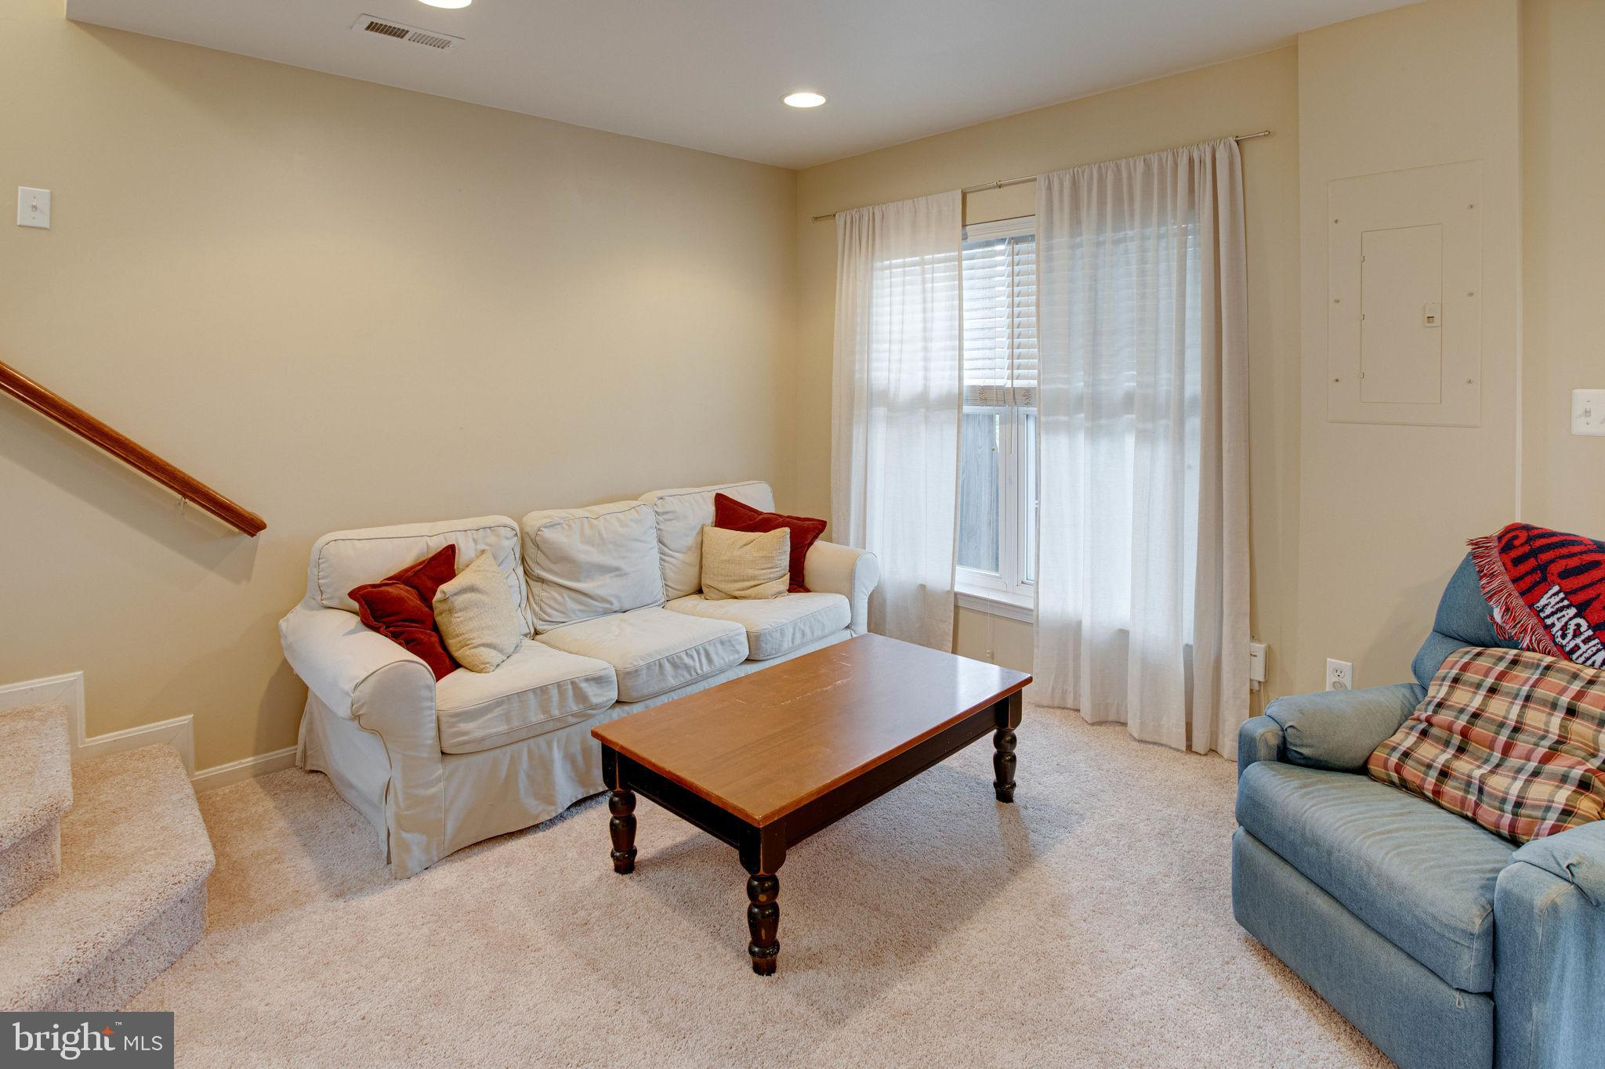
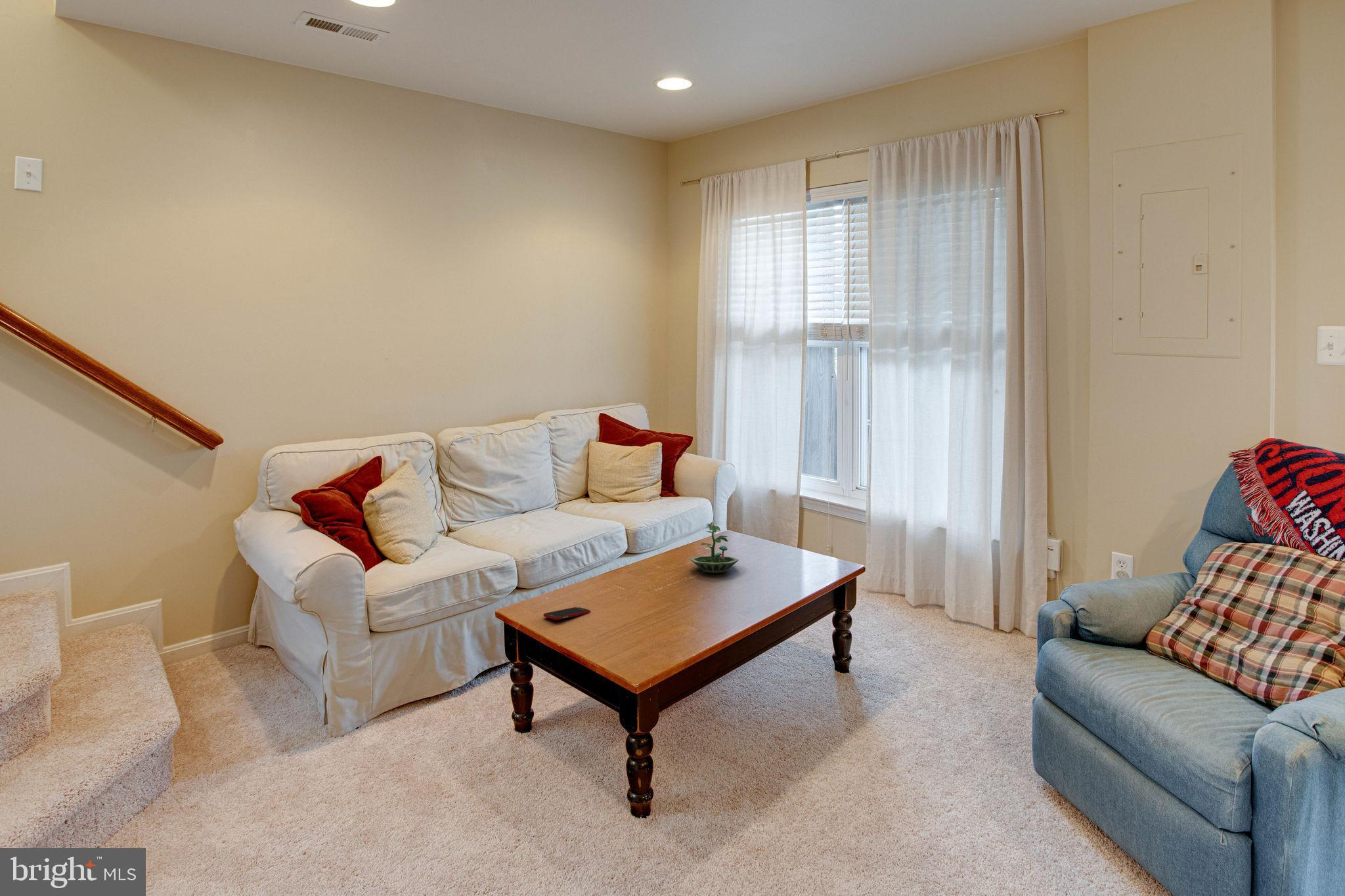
+ cell phone [543,607,591,620]
+ terrarium [690,523,739,574]
